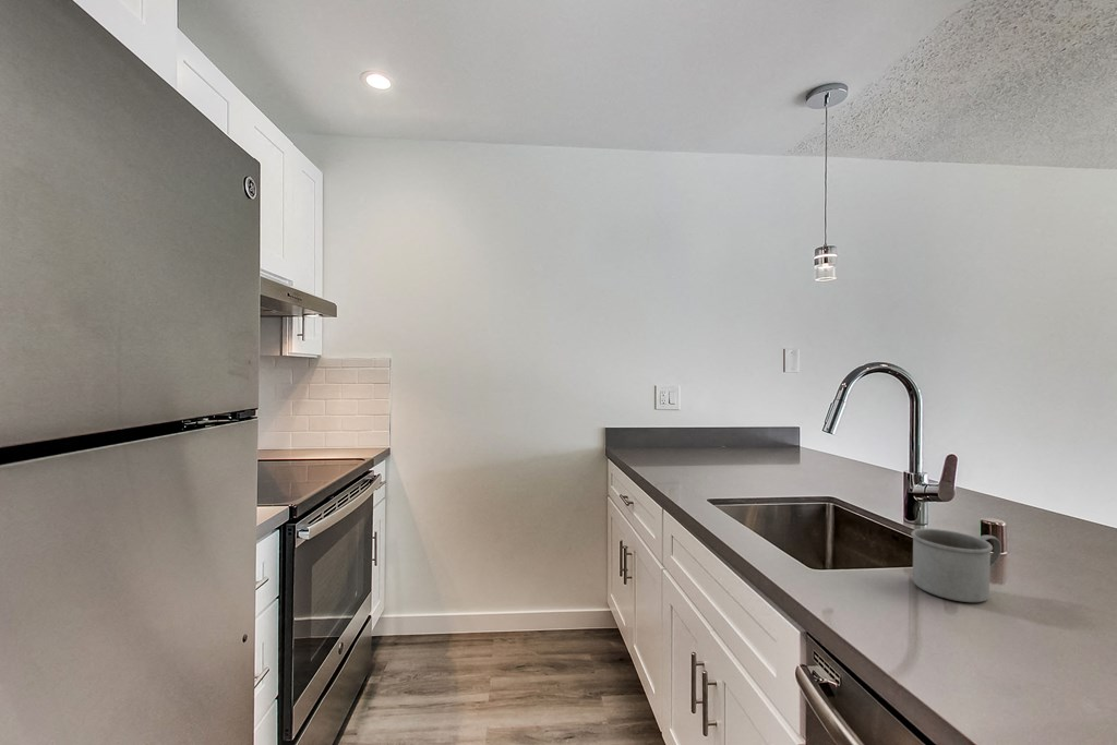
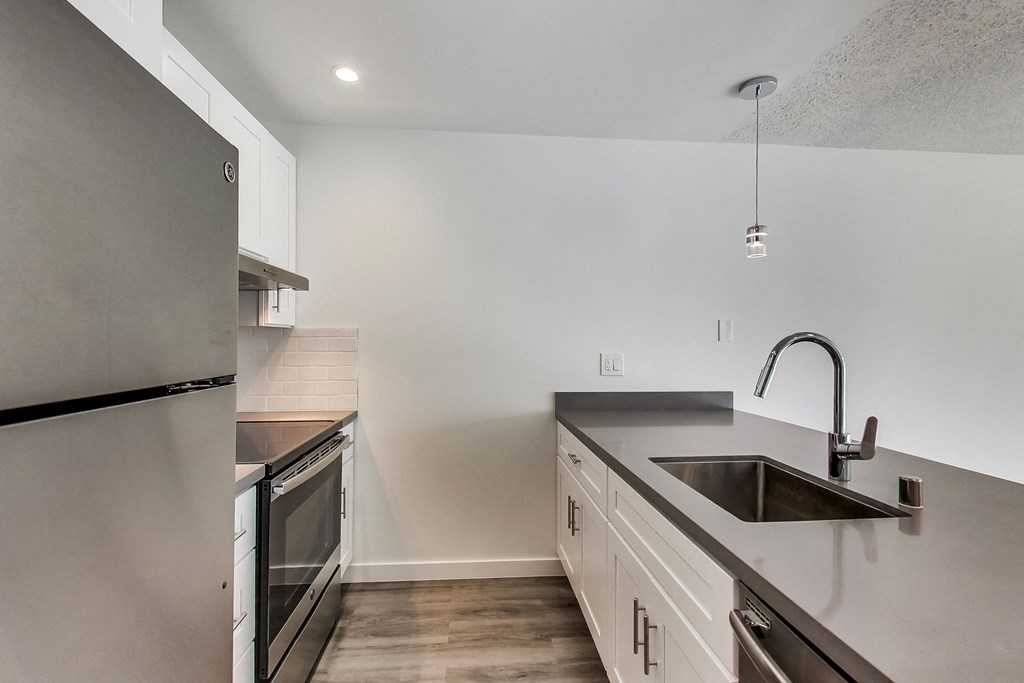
- mug [910,528,1002,603]
